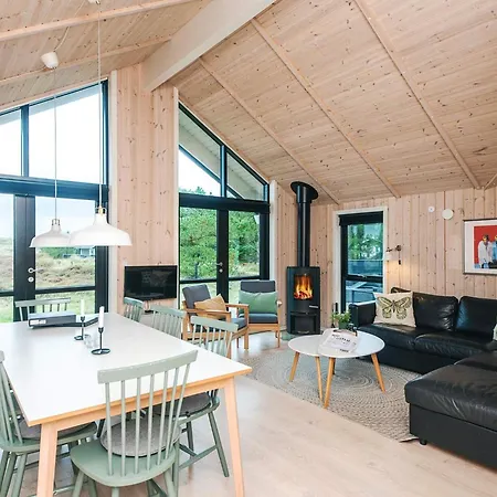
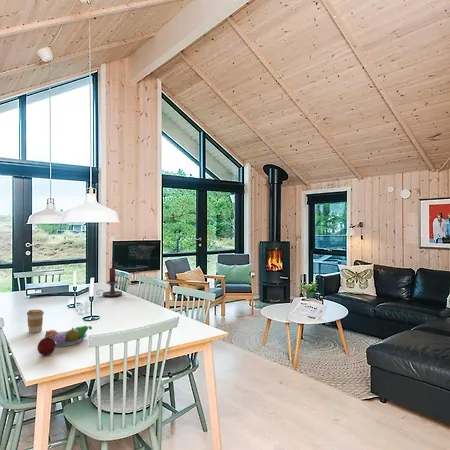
+ fruit bowl [44,325,93,347]
+ candle holder [95,267,123,298]
+ coffee cup [26,309,45,334]
+ fruit [36,335,56,356]
